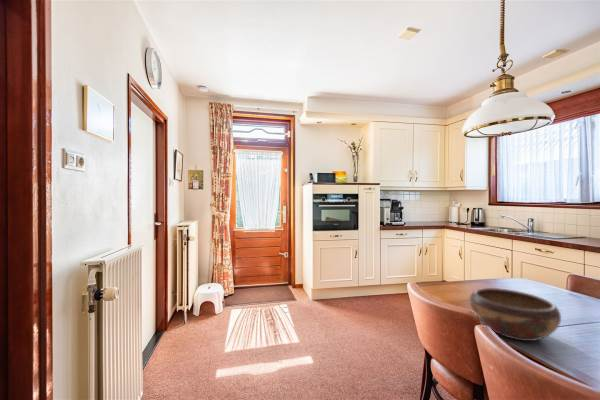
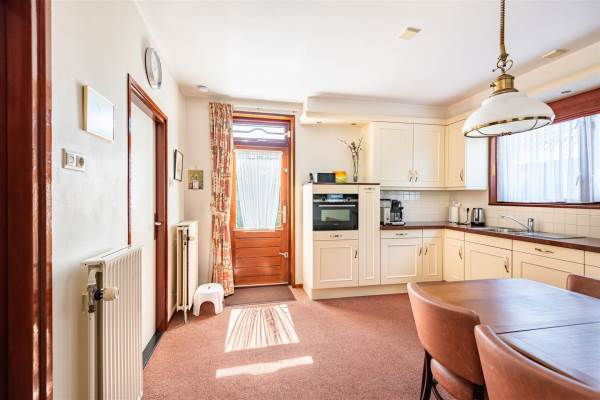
- decorative bowl [468,287,562,342]
